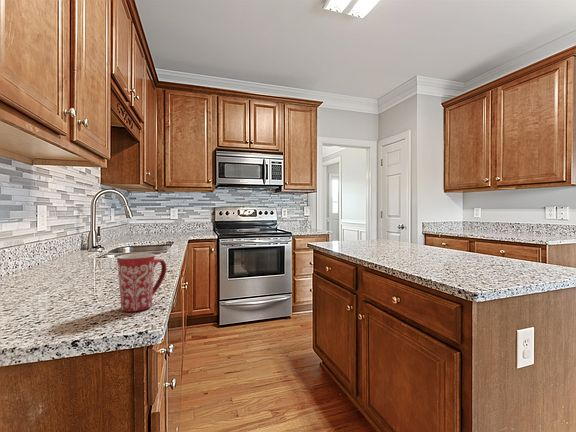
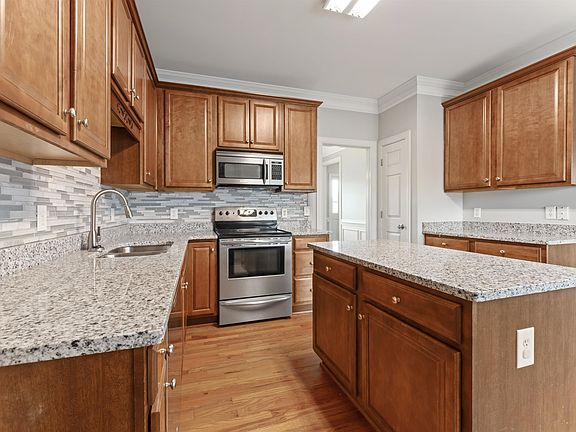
- mug [115,252,167,313]
